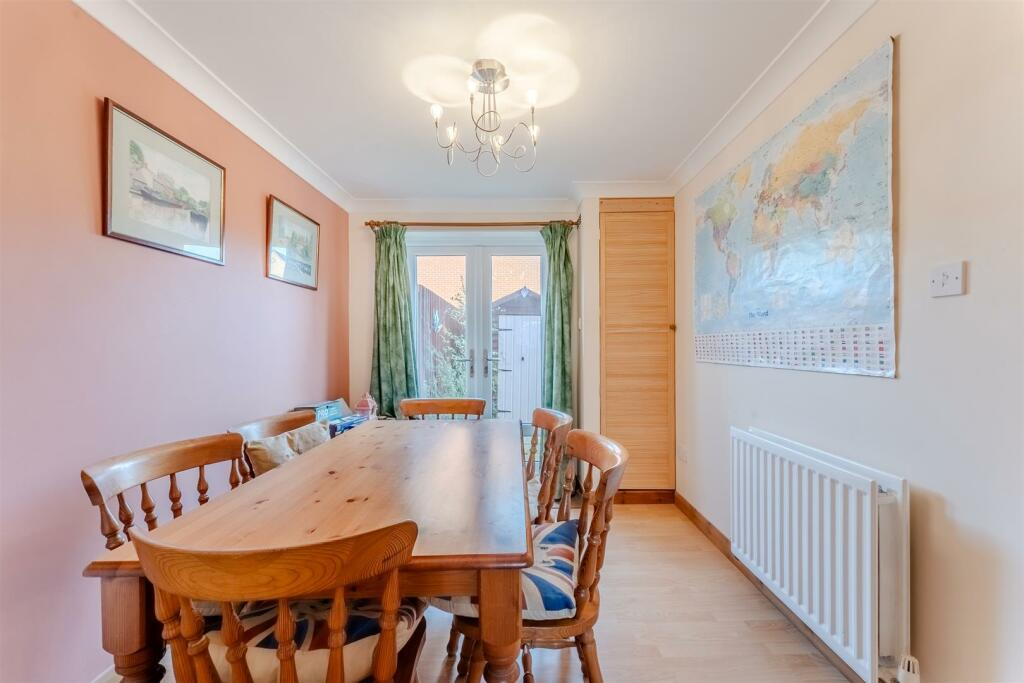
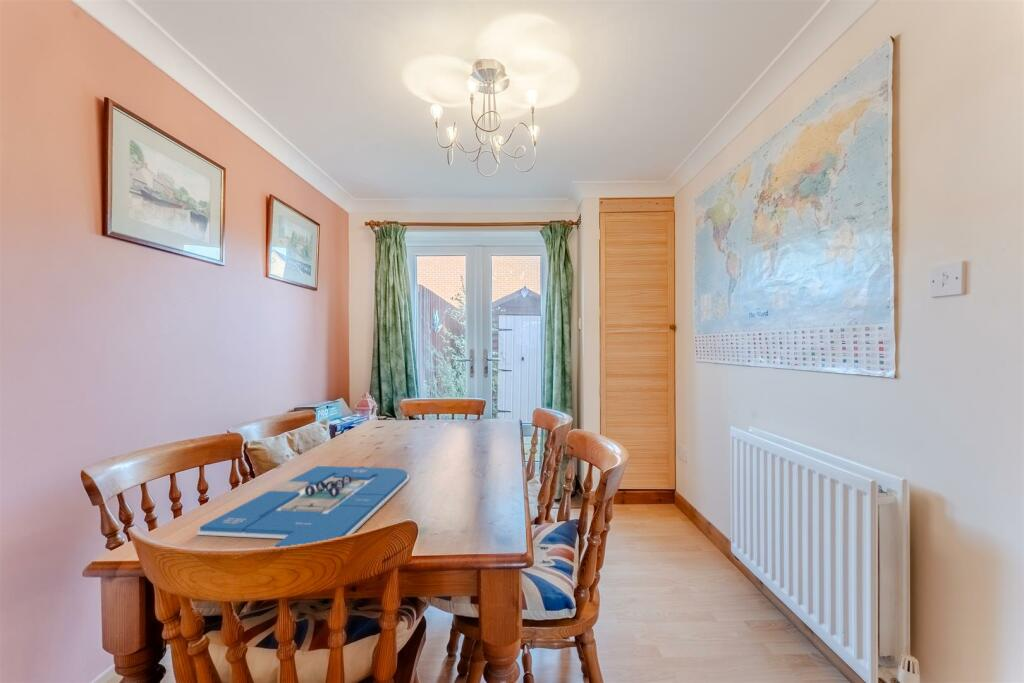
+ board game [196,465,410,548]
